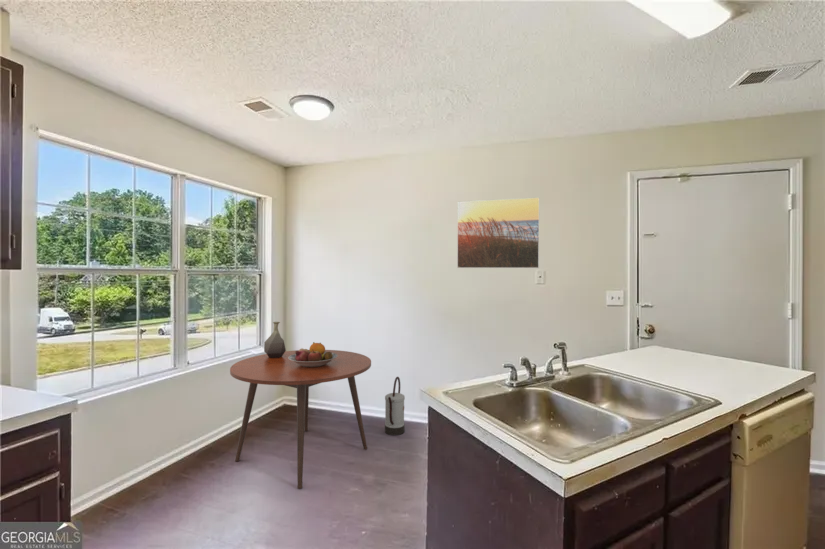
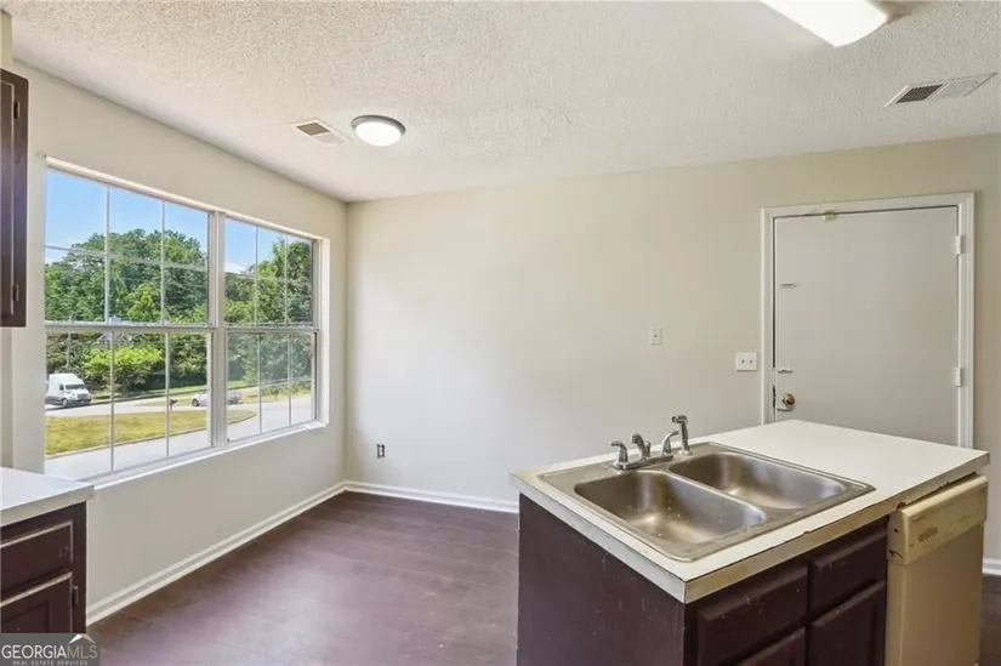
- watering can [384,376,406,436]
- vase [263,321,287,358]
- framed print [456,196,540,269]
- dining table [229,349,372,490]
- fruit bowl [288,341,338,367]
